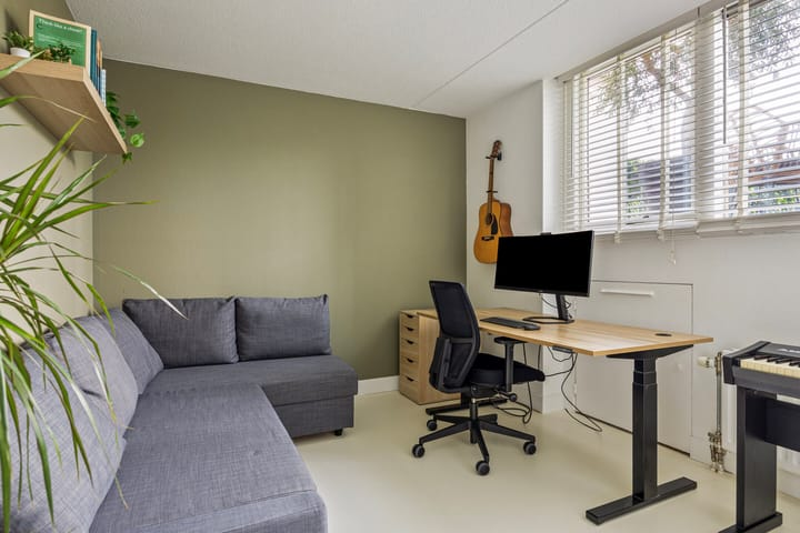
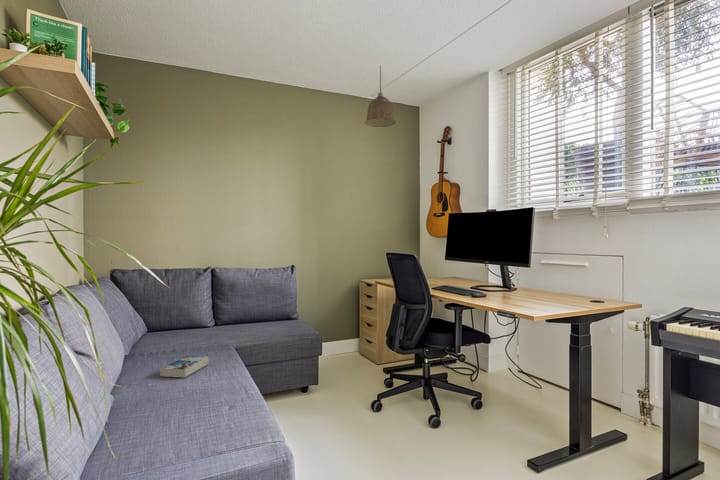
+ pendant lamp [364,65,397,128]
+ book [159,355,210,379]
